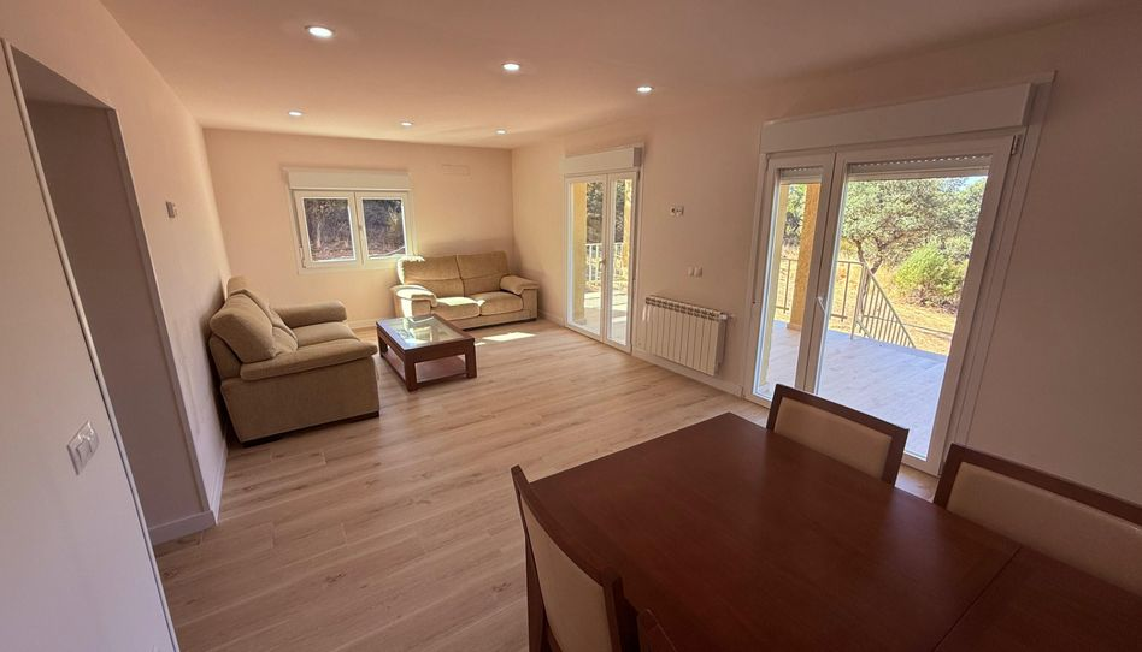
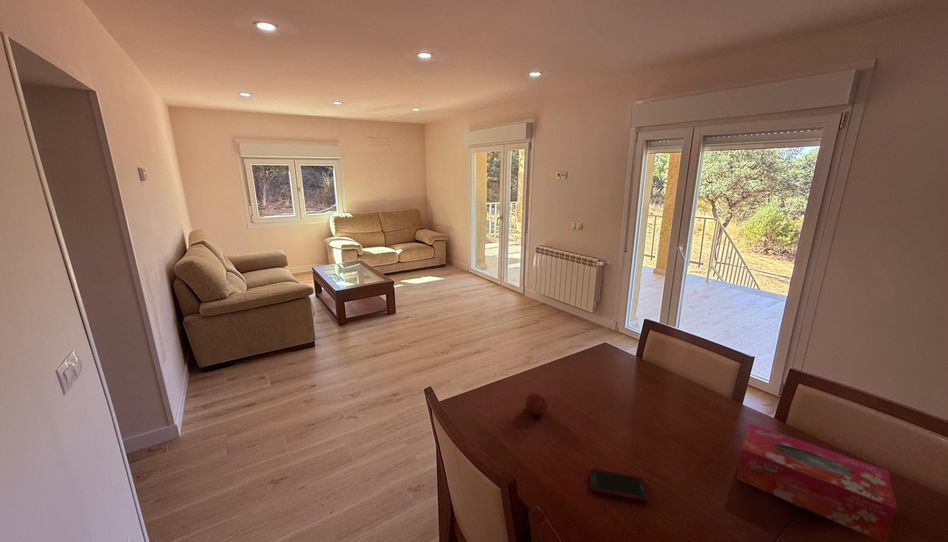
+ tissue box [735,422,898,542]
+ cell phone [589,468,649,502]
+ fruit [524,390,549,416]
